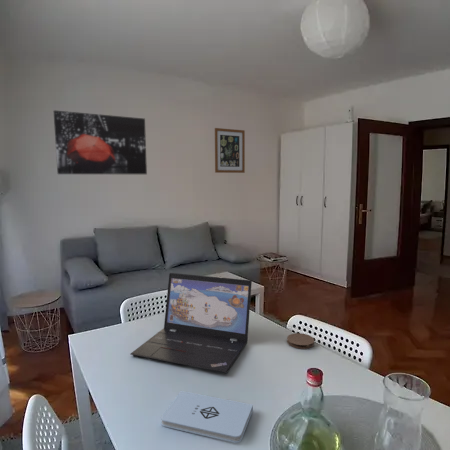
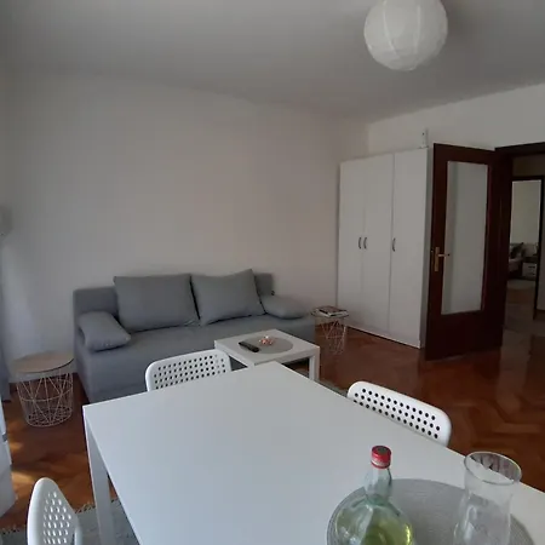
- coaster [286,332,315,350]
- wall art [53,109,148,175]
- wall art [214,127,246,174]
- laptop [129,272,253,374]
- notepad [160,390,254,444]
